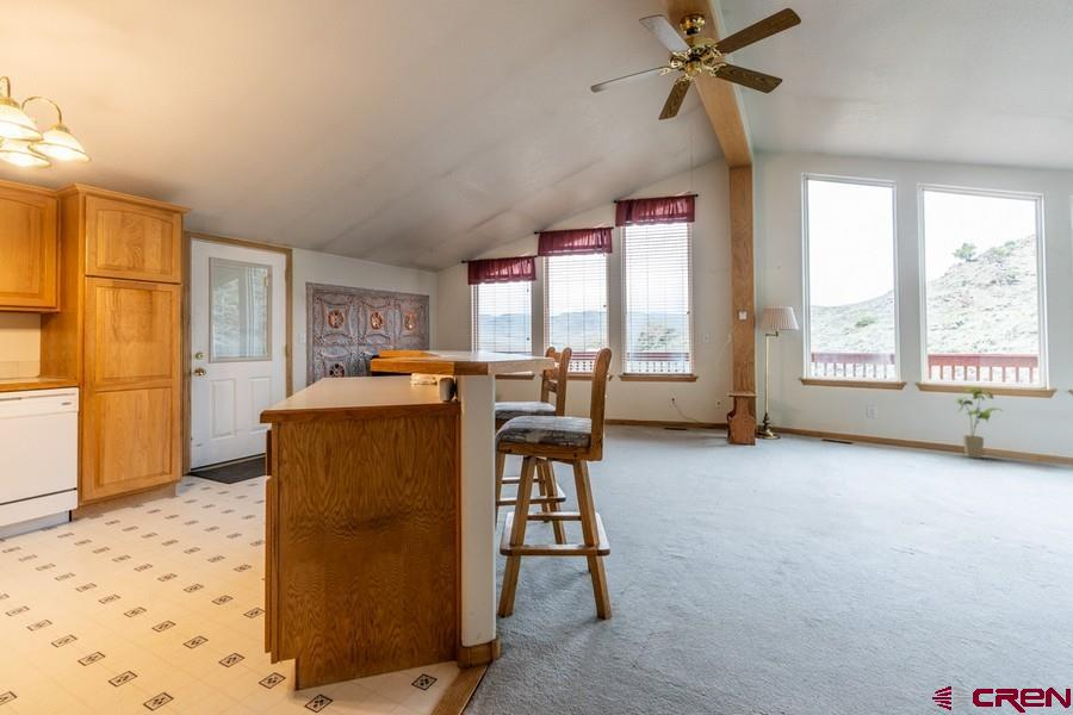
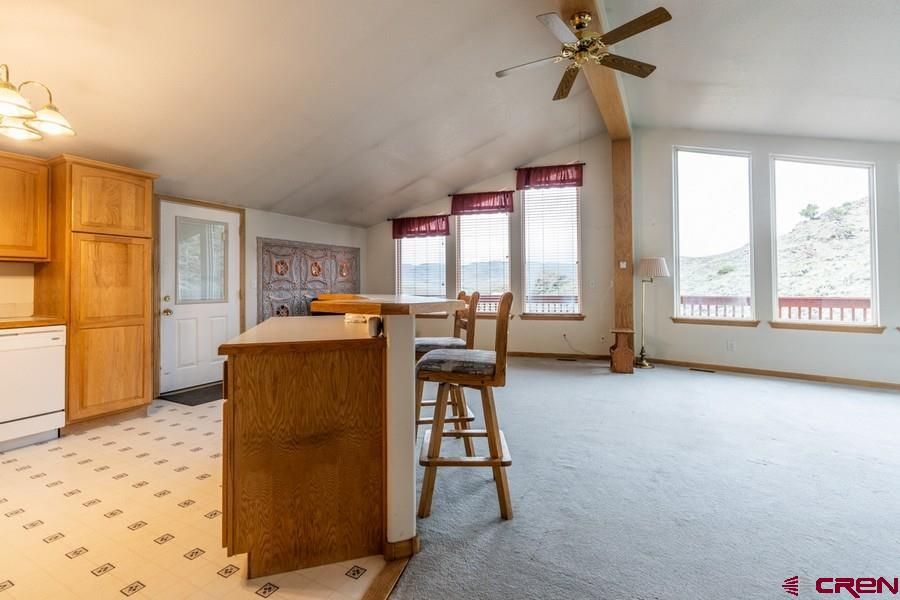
- house plant [953,386,1004,460]
